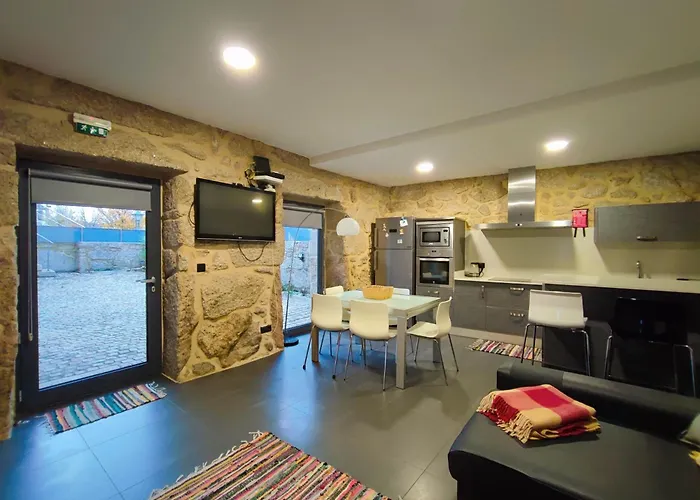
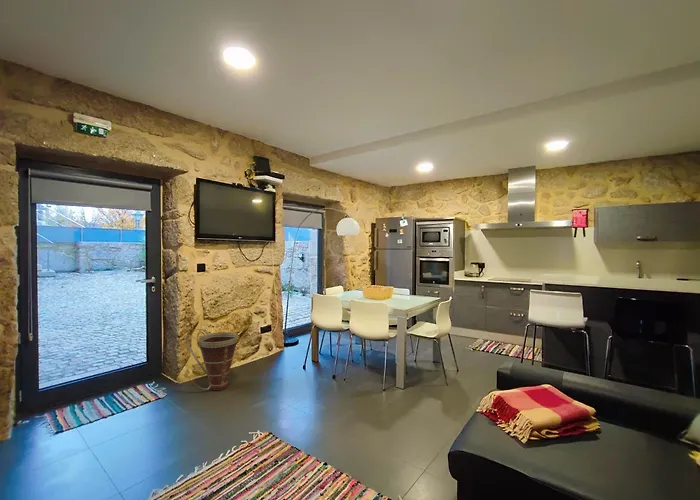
+ basket [175,328,239,391]
